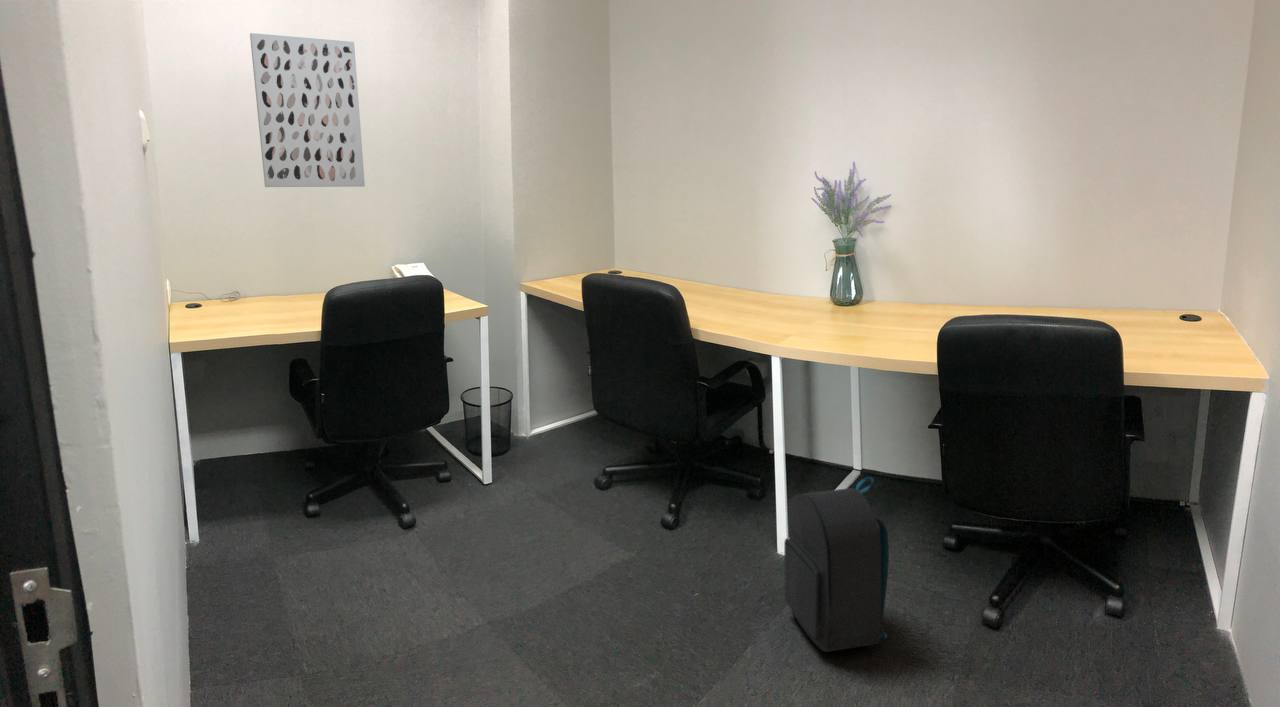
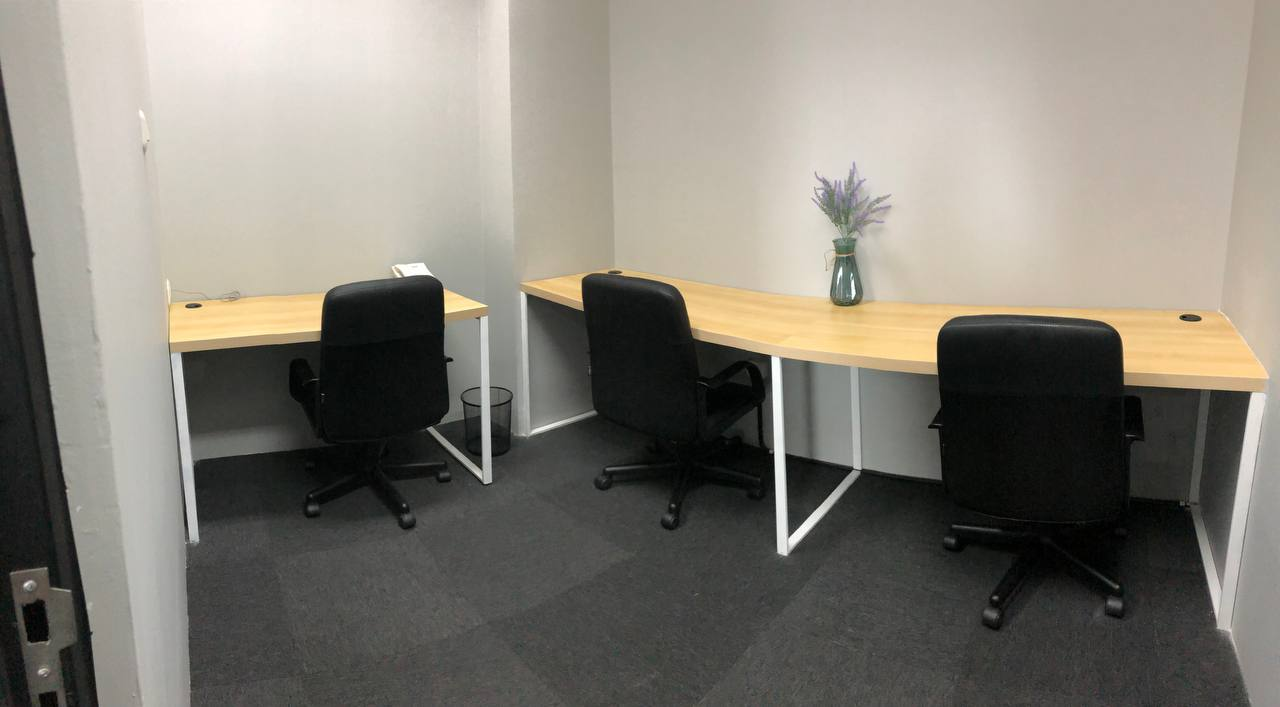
- wall art [249,32,366,188]
- backpack [783,476,890,653]
